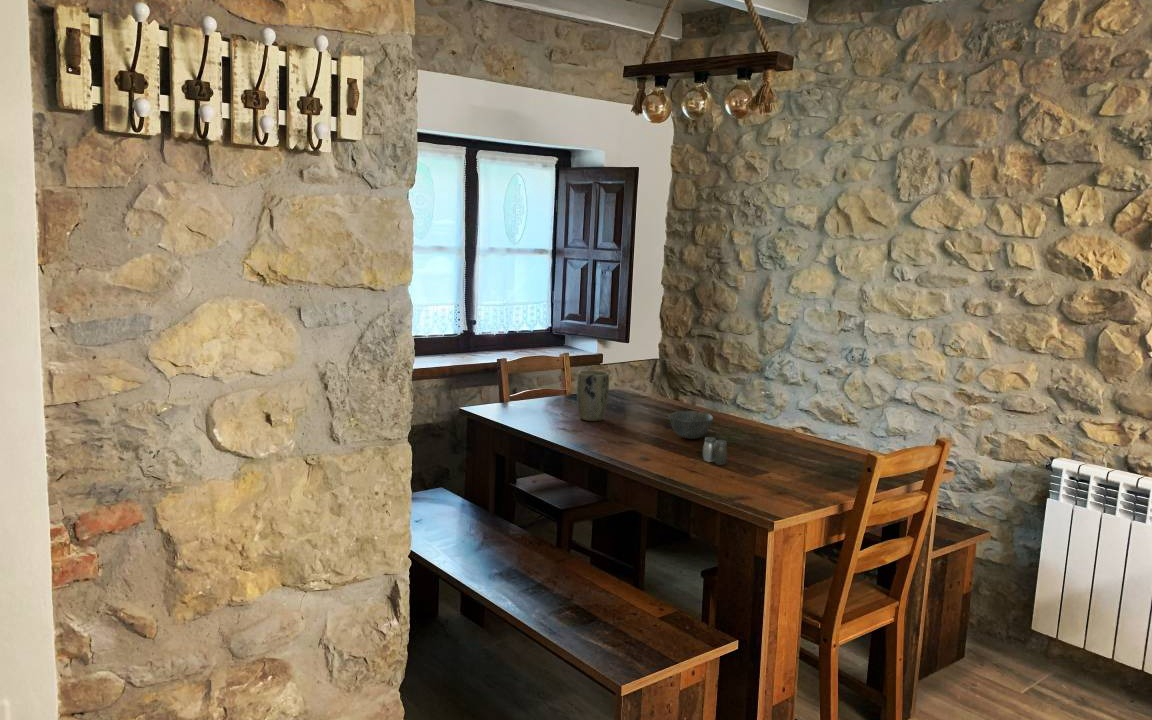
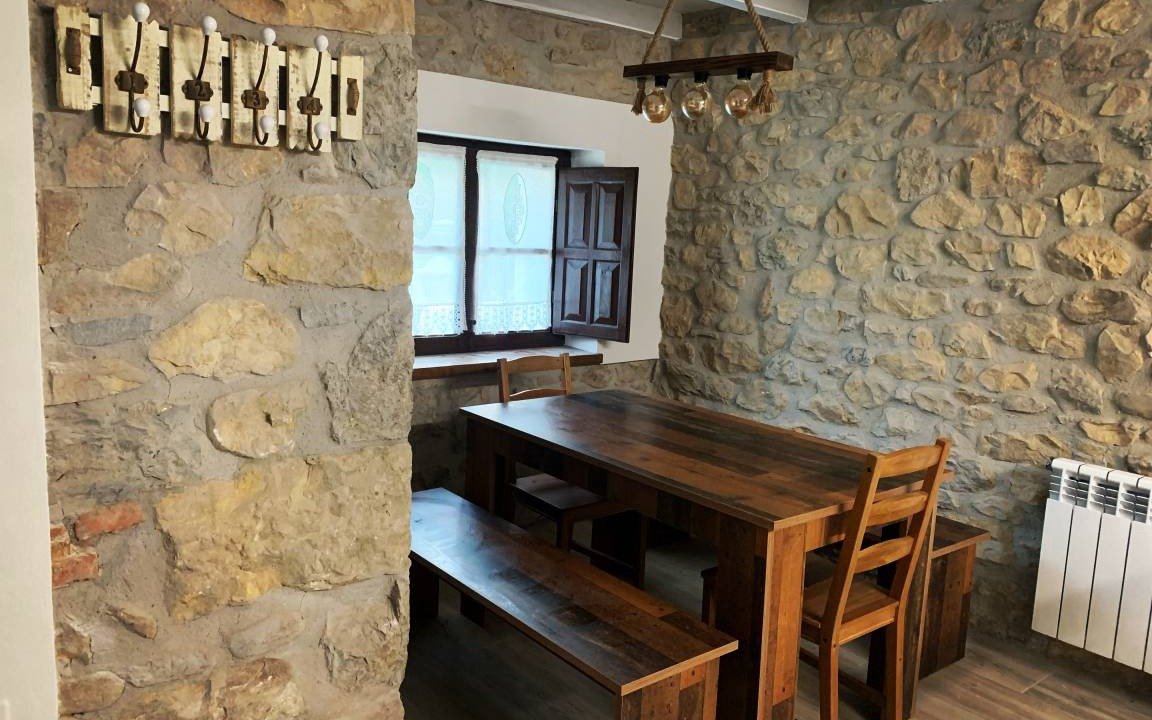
- plant pot [576,369,610,422]
- salt and pepper shaker [702,436,728,466]
- bowl [667,410,714,440]
